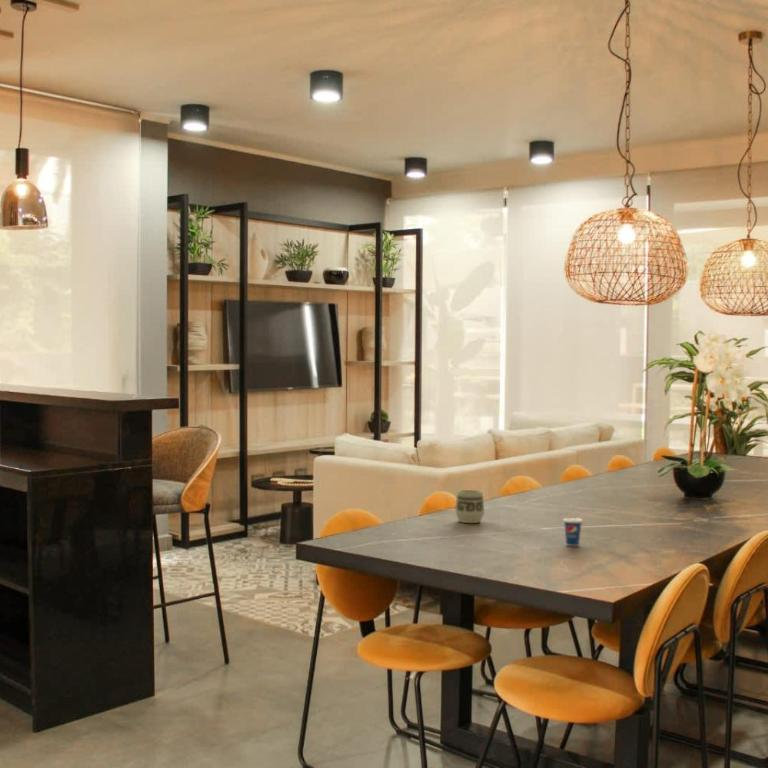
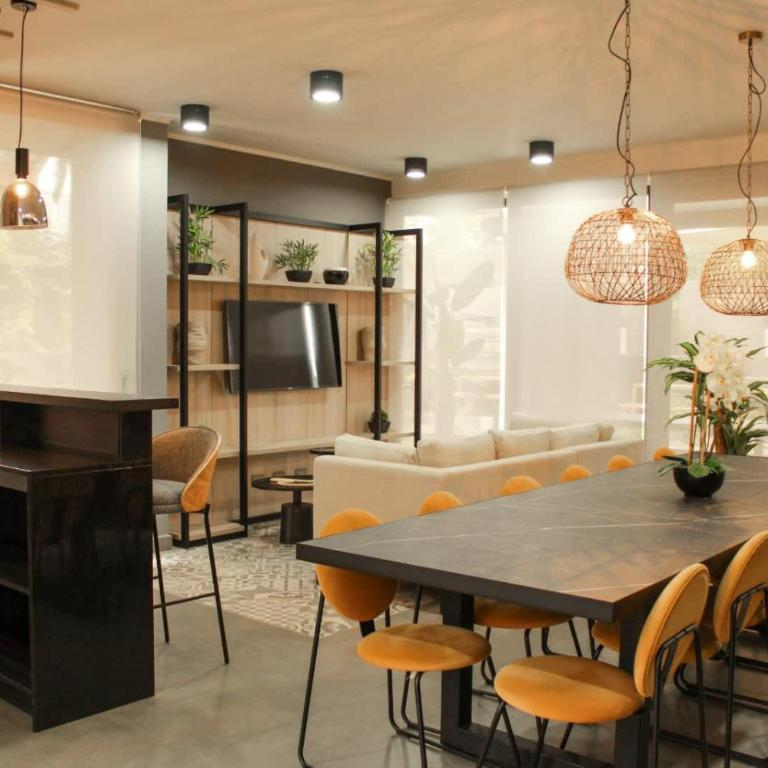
- cup [454,489,485,524]
- cup [562,504,584,547]
